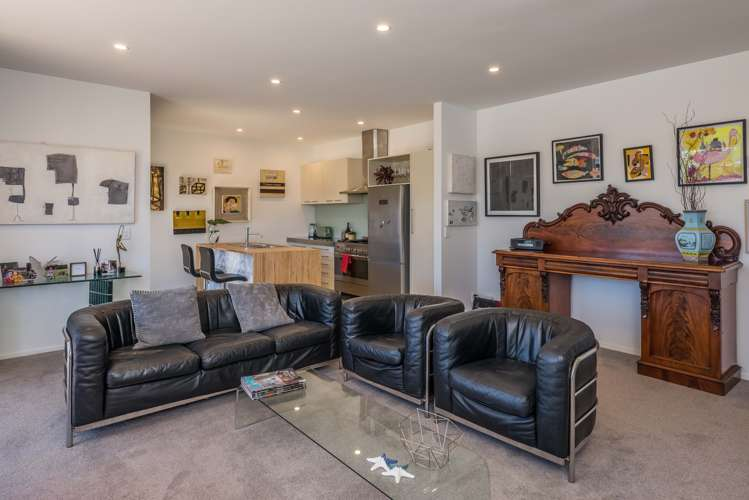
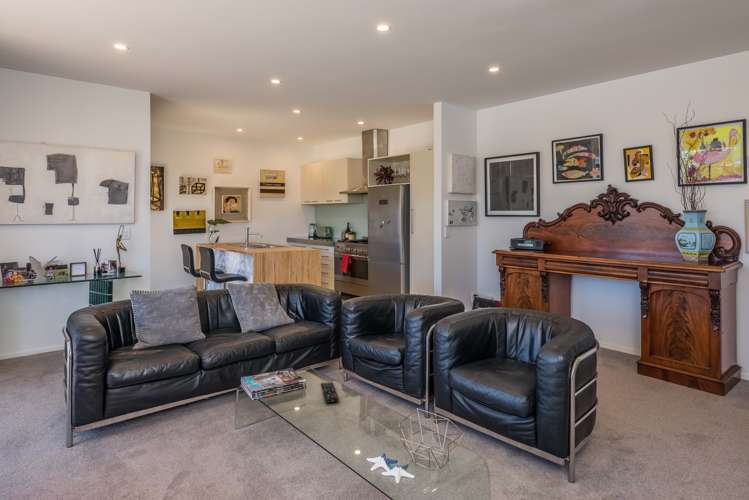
+ remote control [320,381,340,404]
